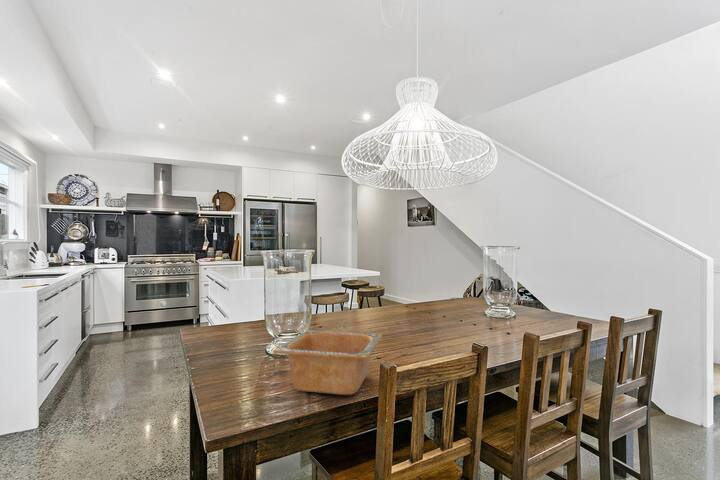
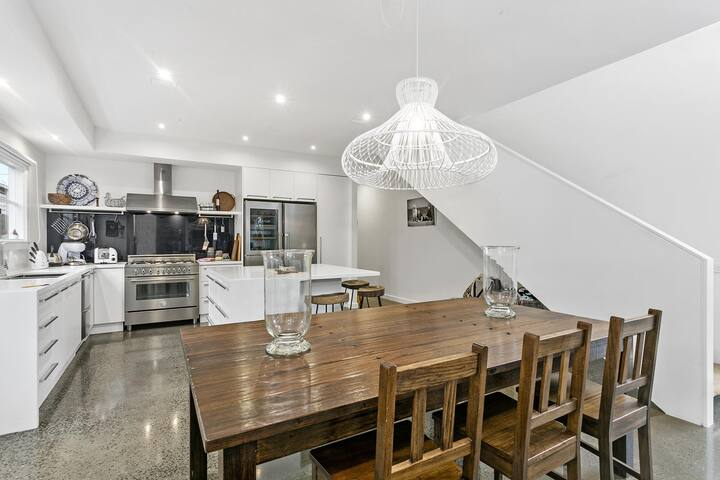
- serving bowl [272,329,383,396]
